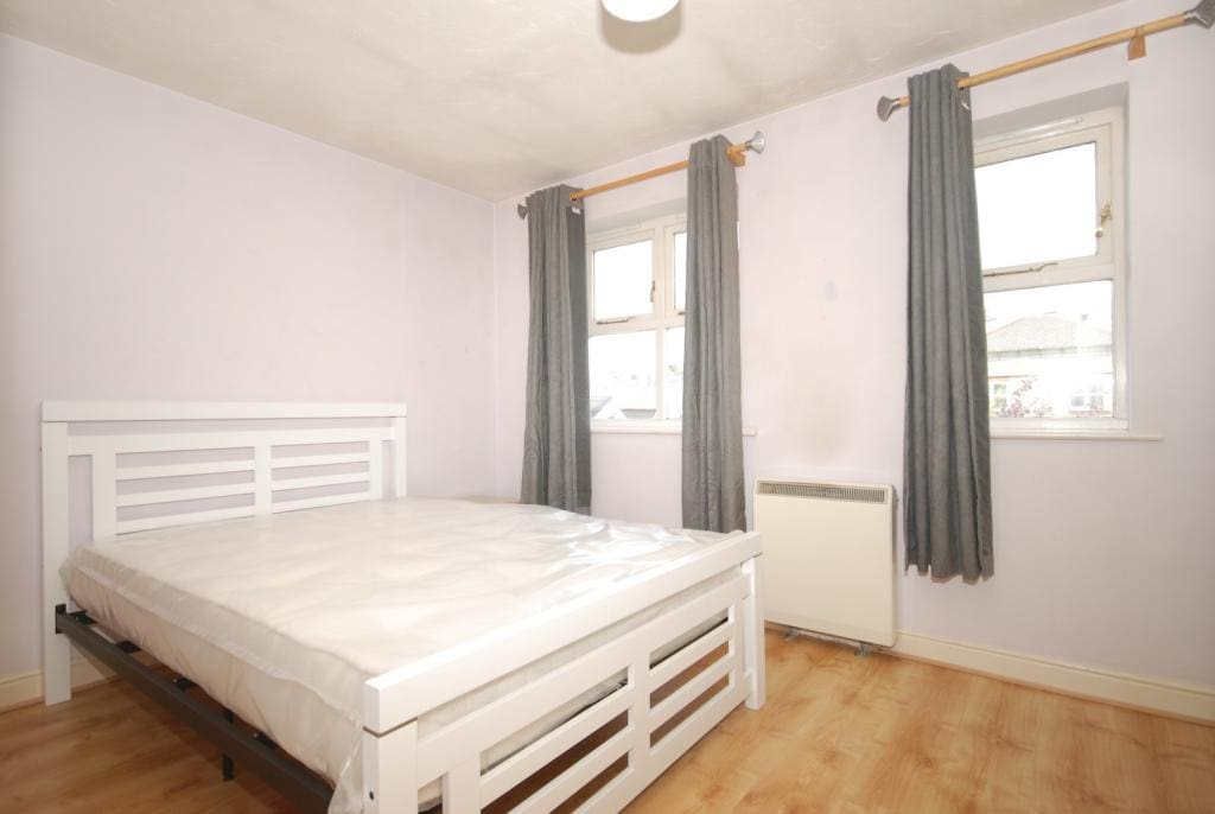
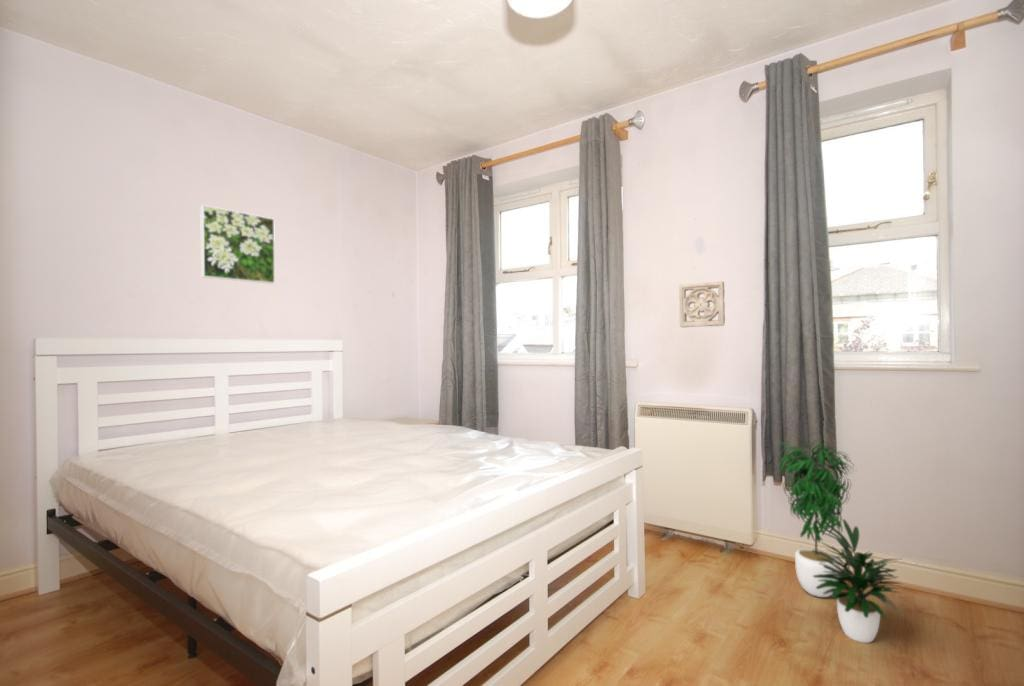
+ wall ornament [678,281,726,328]
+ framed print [199,204,276,285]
+ potted plant [774,432,906,644]
